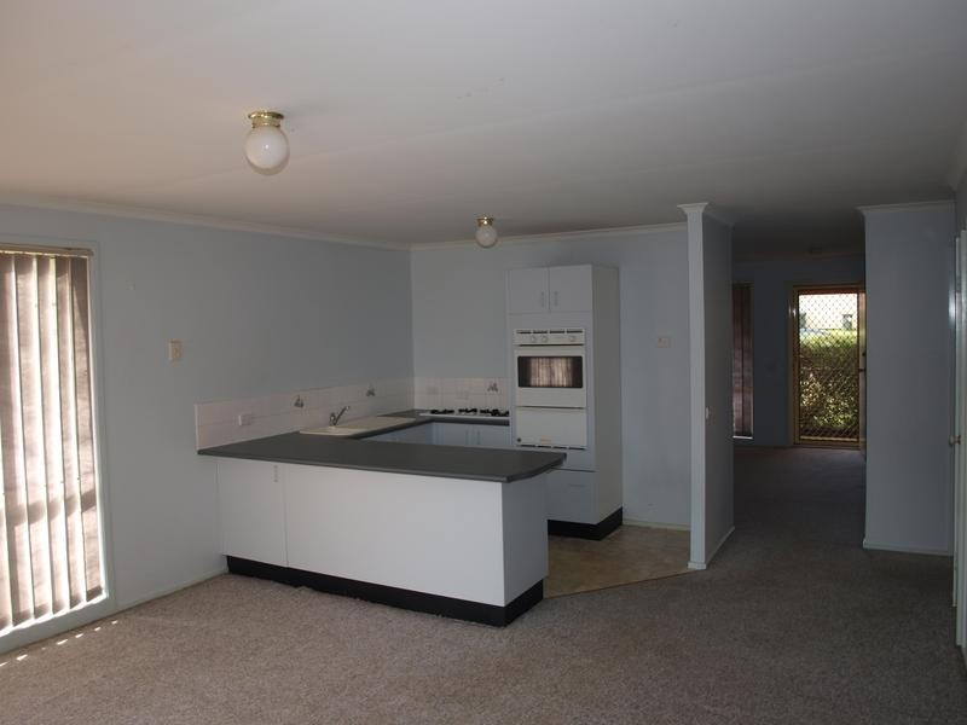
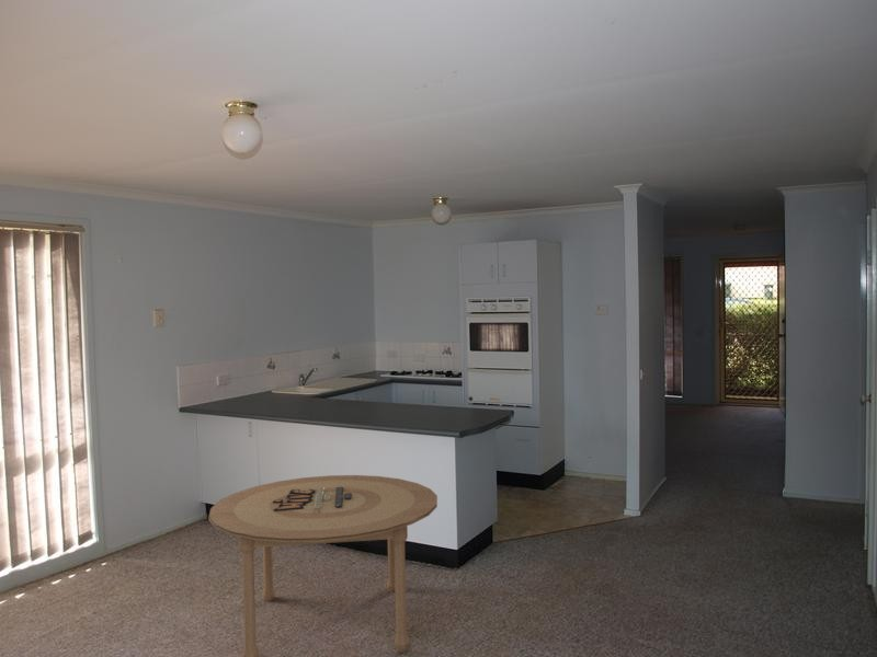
+ dining table [207,474,438,657]
